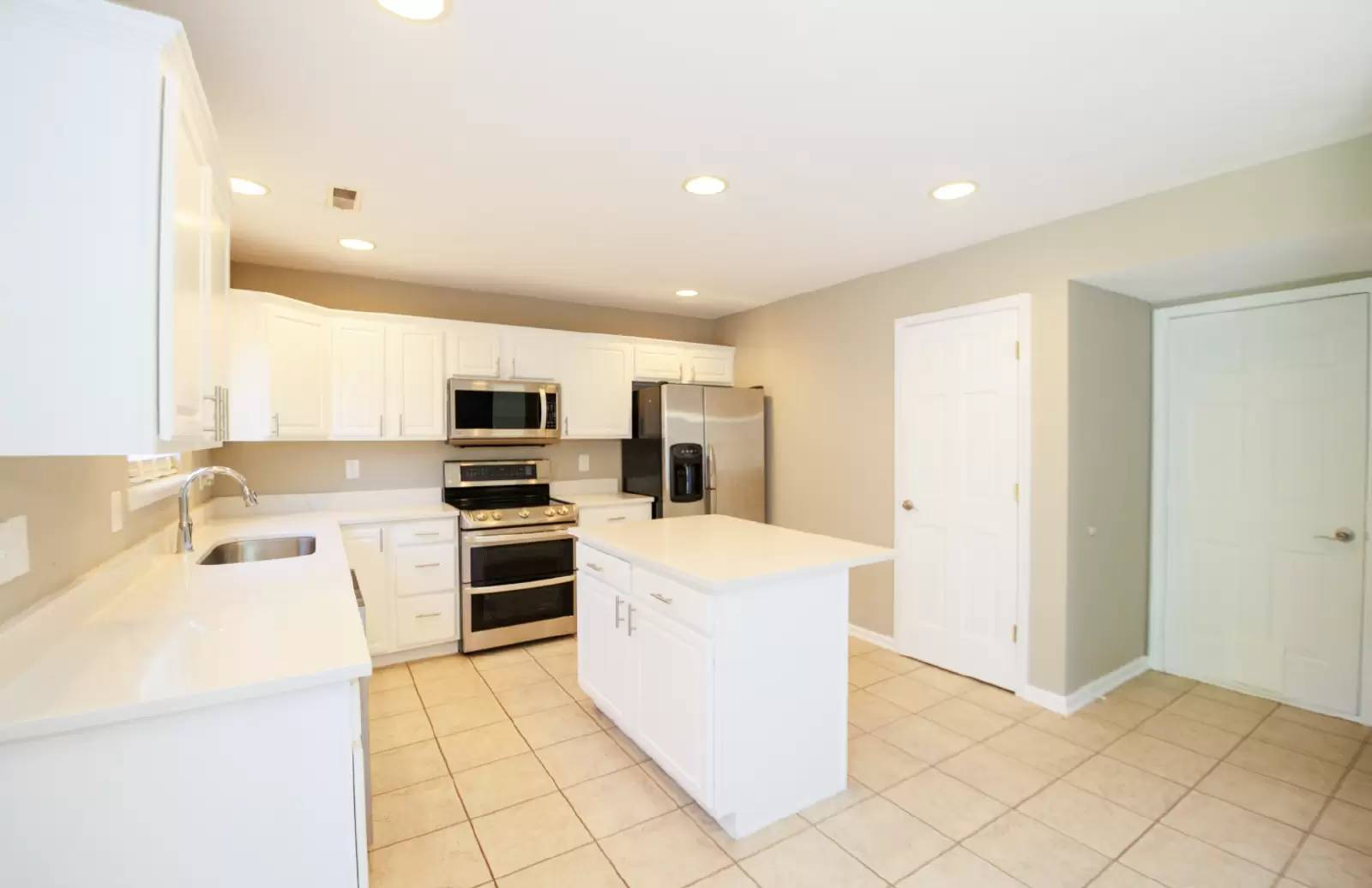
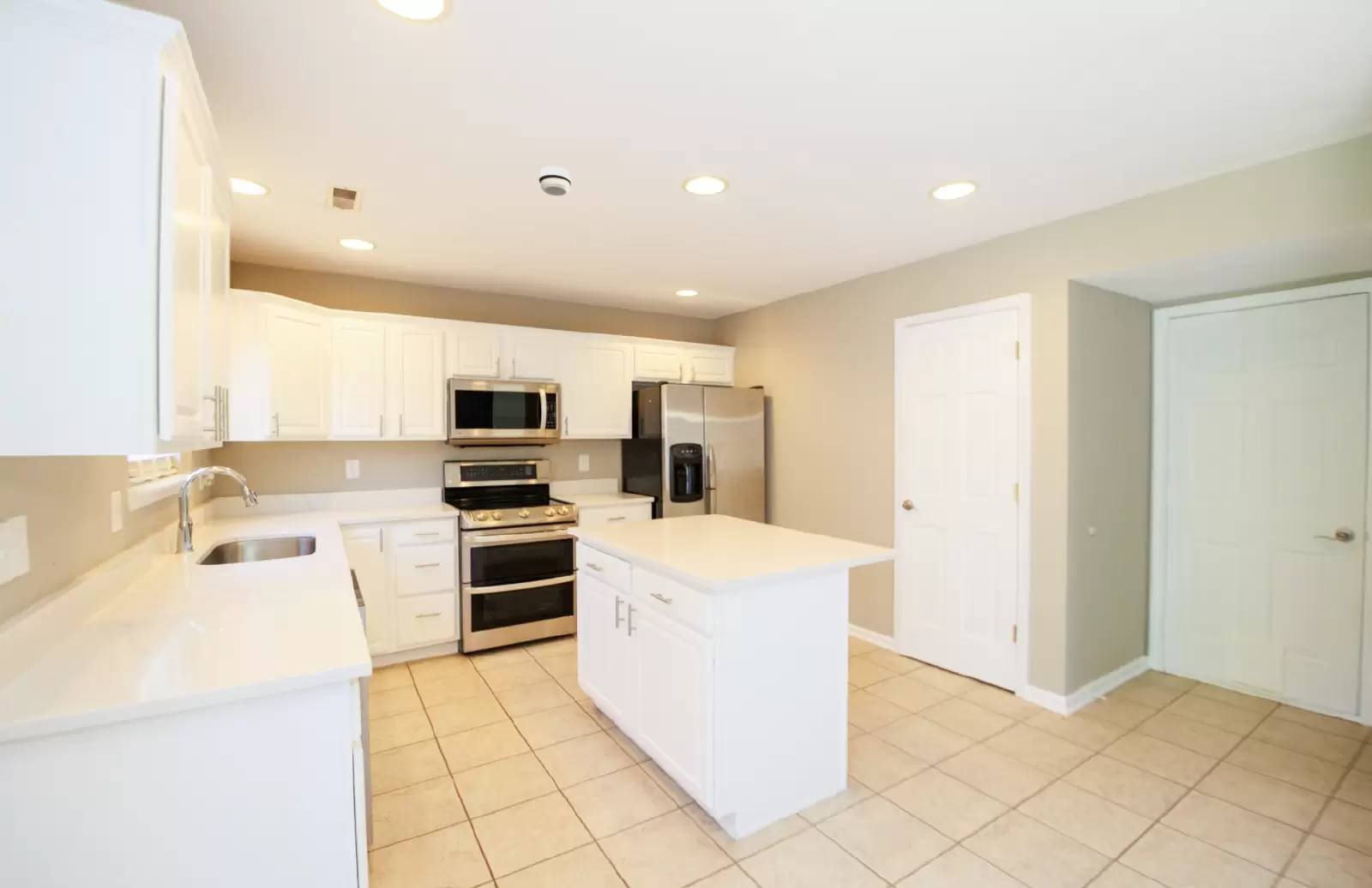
+ smoke detector [538,165,573,196]
